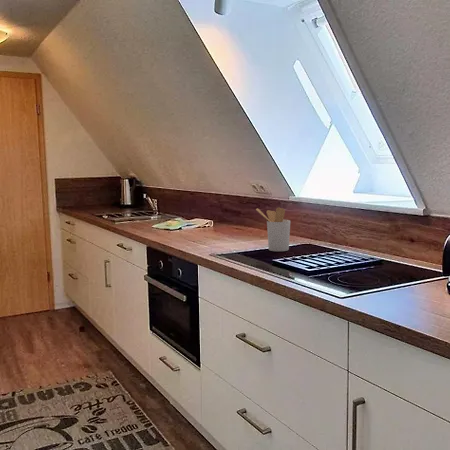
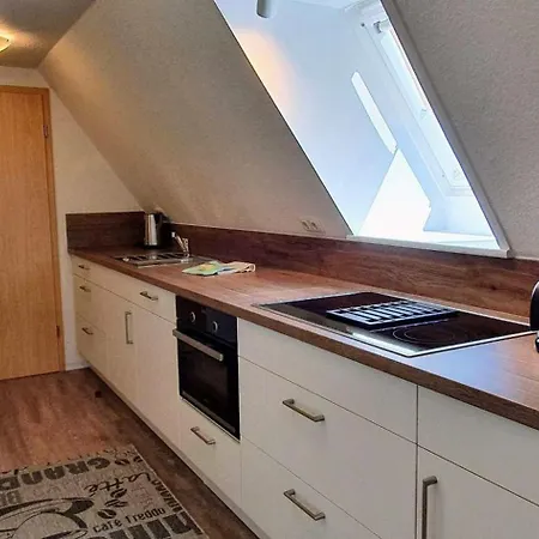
- utensil holder [255,207,291,252]
